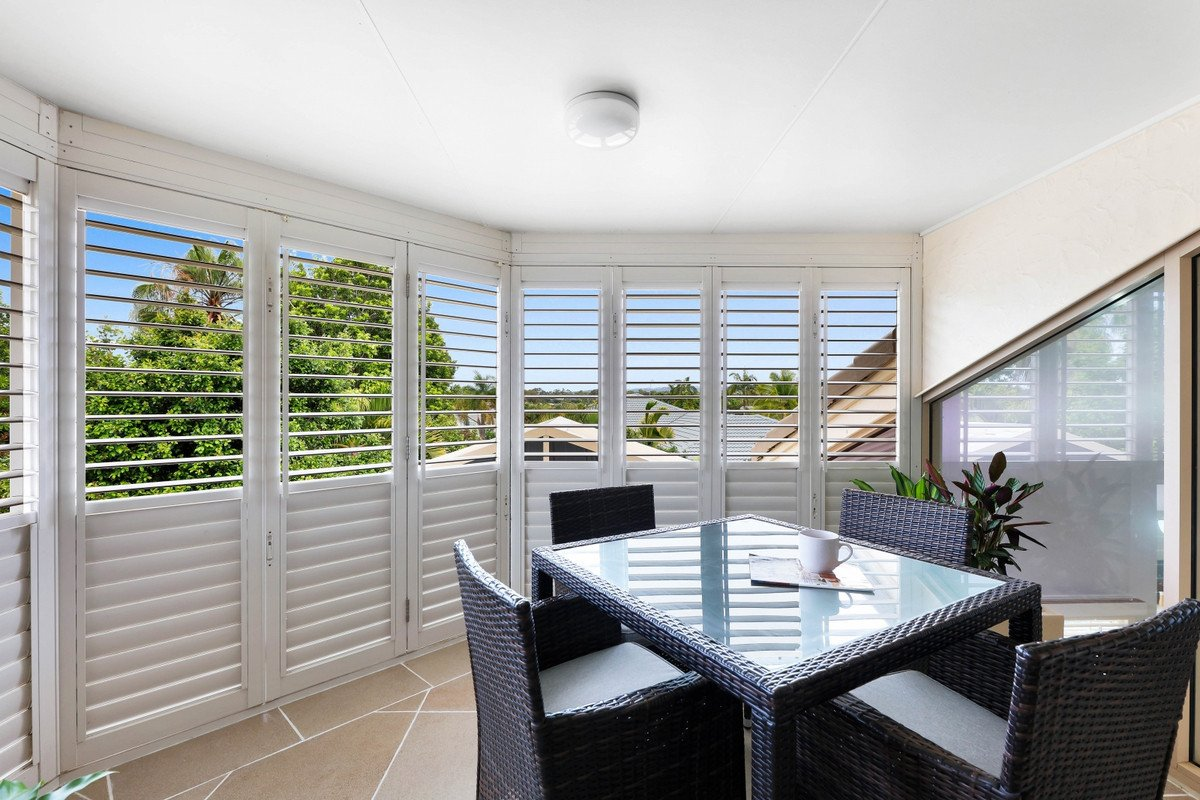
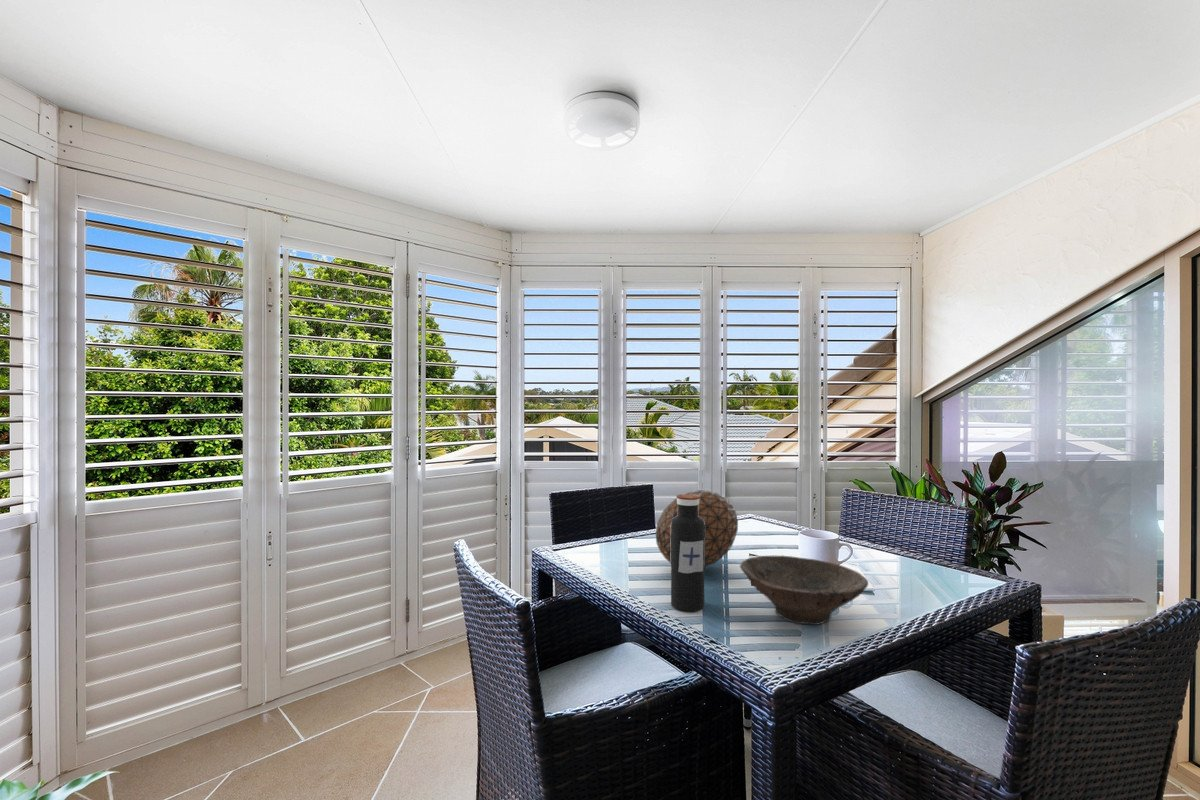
+ water bottle [670,493,705,612]
+ bowl [739,555,869,626]
+ decorative ball [655,489,739,568]
